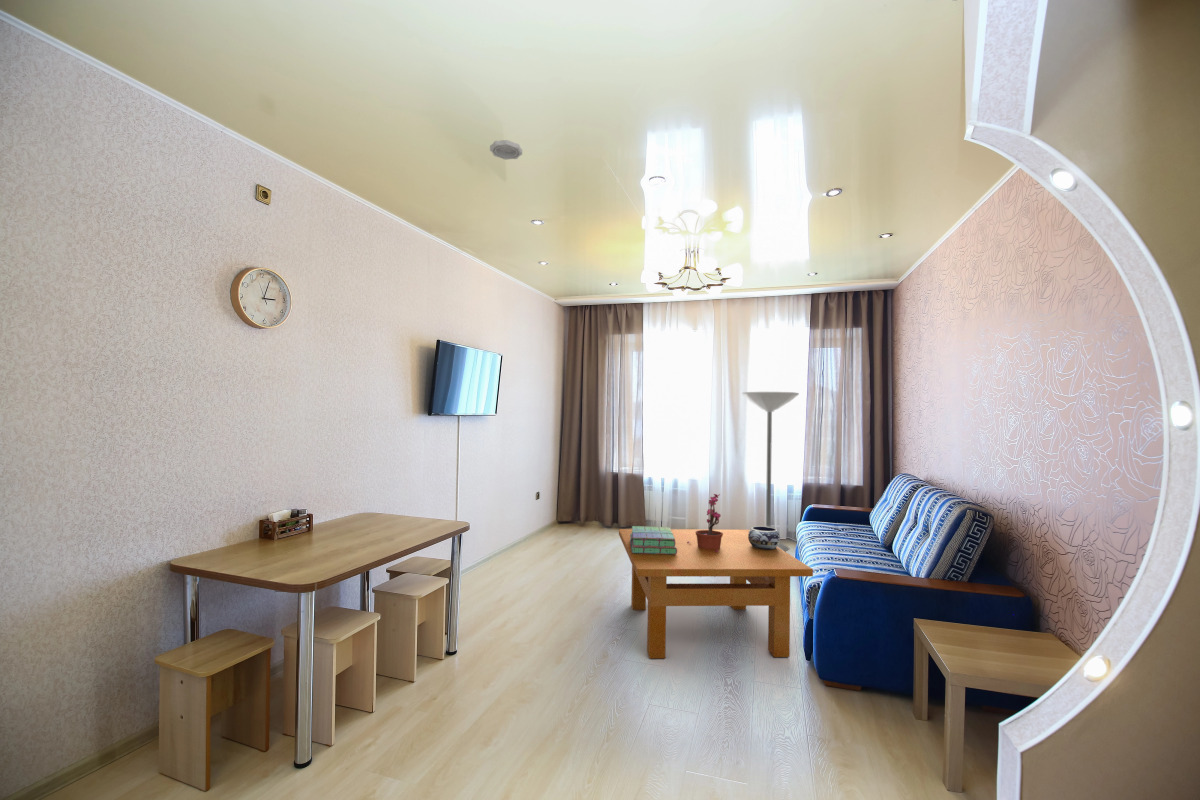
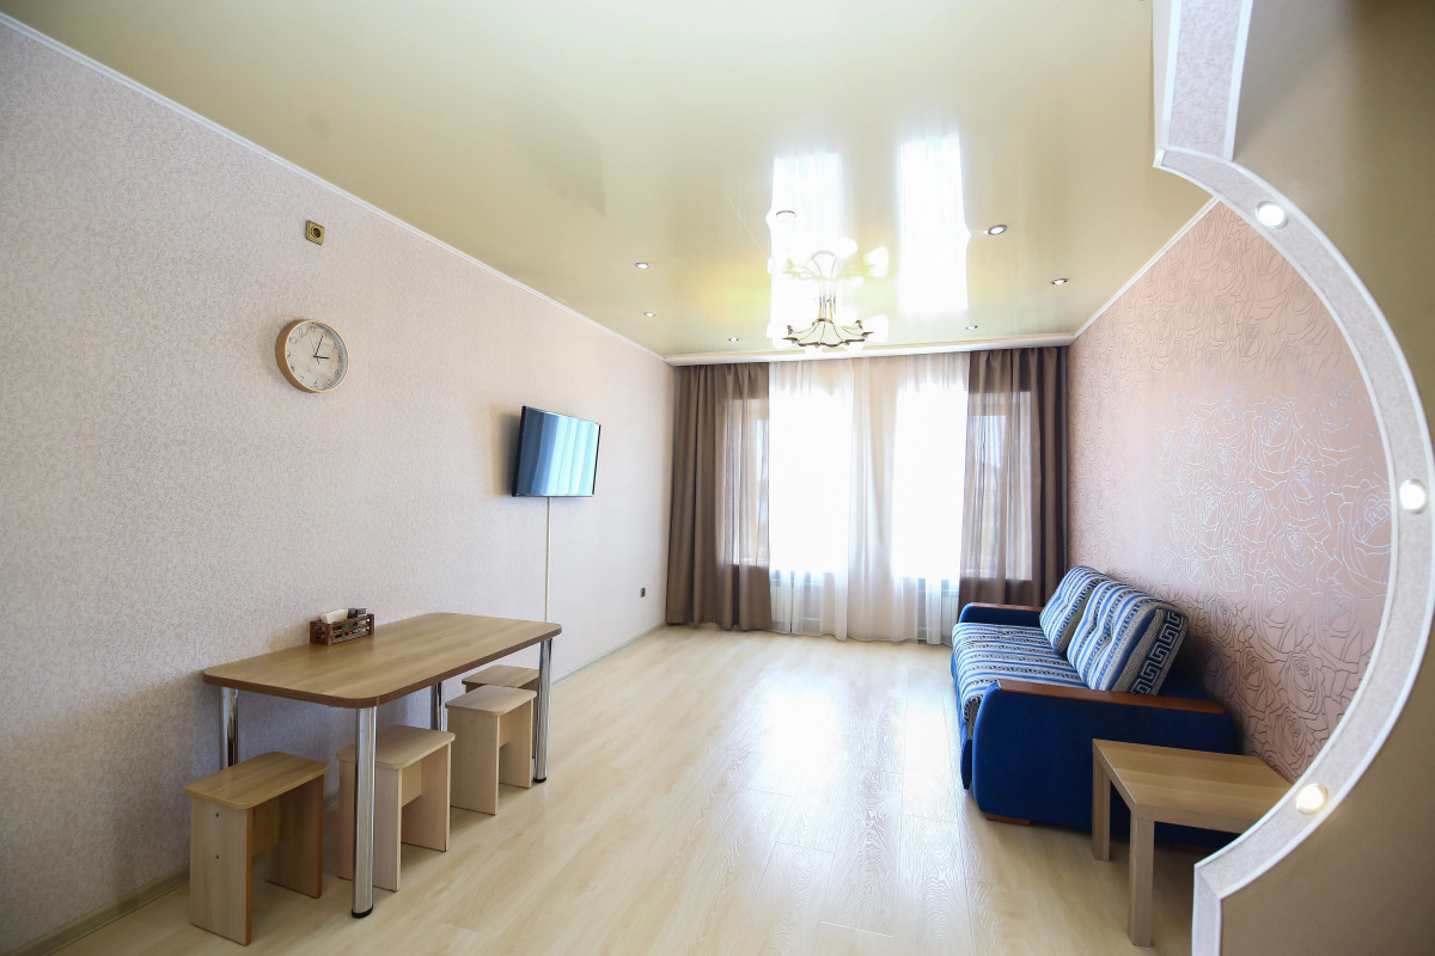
- table [618,528,814,659]
- potted plant [687,493,723,552]
- decorative bowl [748,525,781,550]
- floor lamp [741,391,800,552]
- stack of books [630,525,677,554]
- smoke detector [489,139,523,161]
